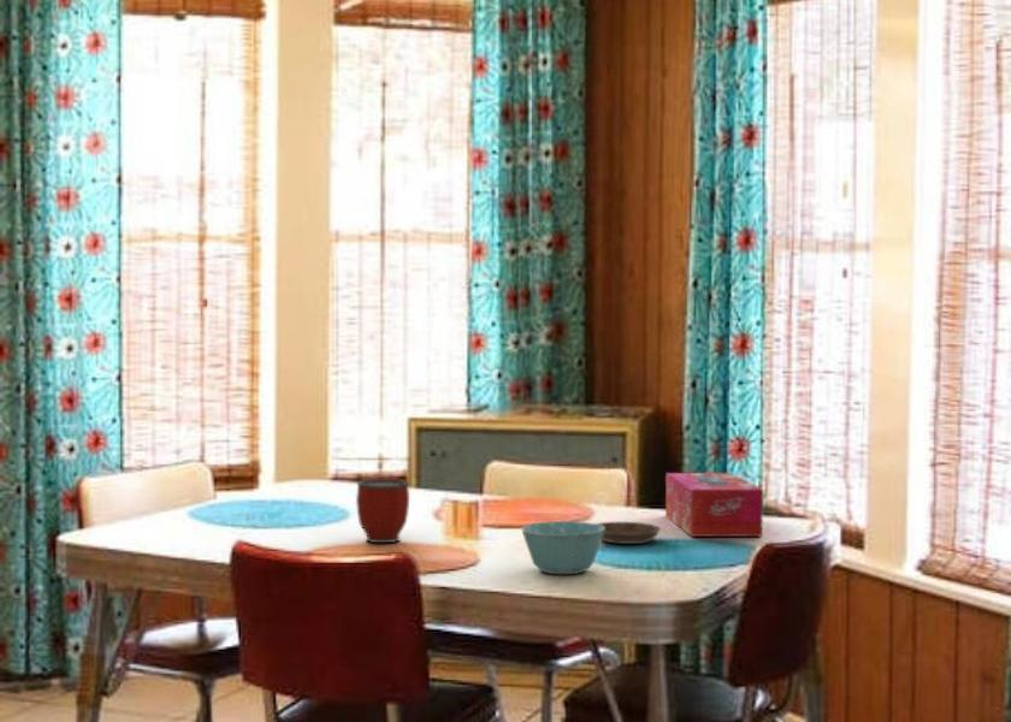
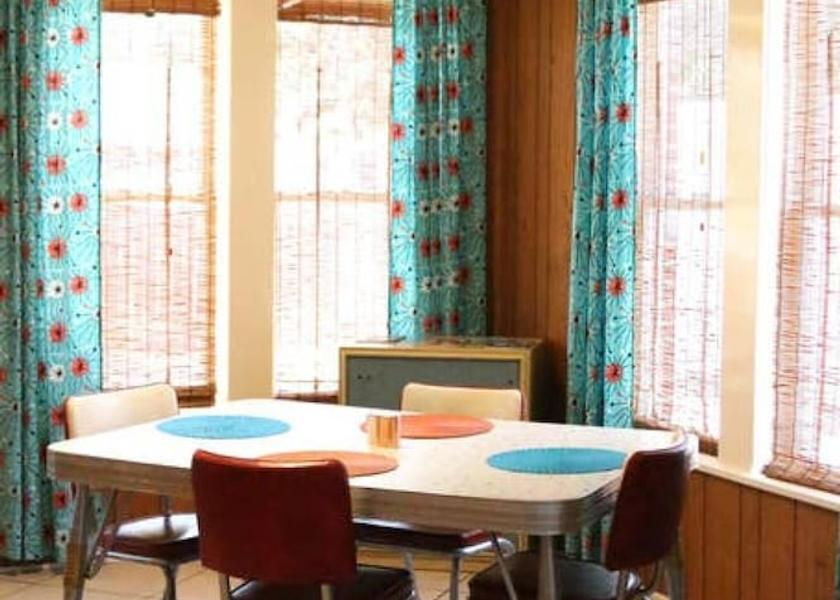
- mug [355,479,410,544]
- saucer [596,521,662,545]
- bowl [520,520,604,575]
- tissue box [664,472,764,538]
